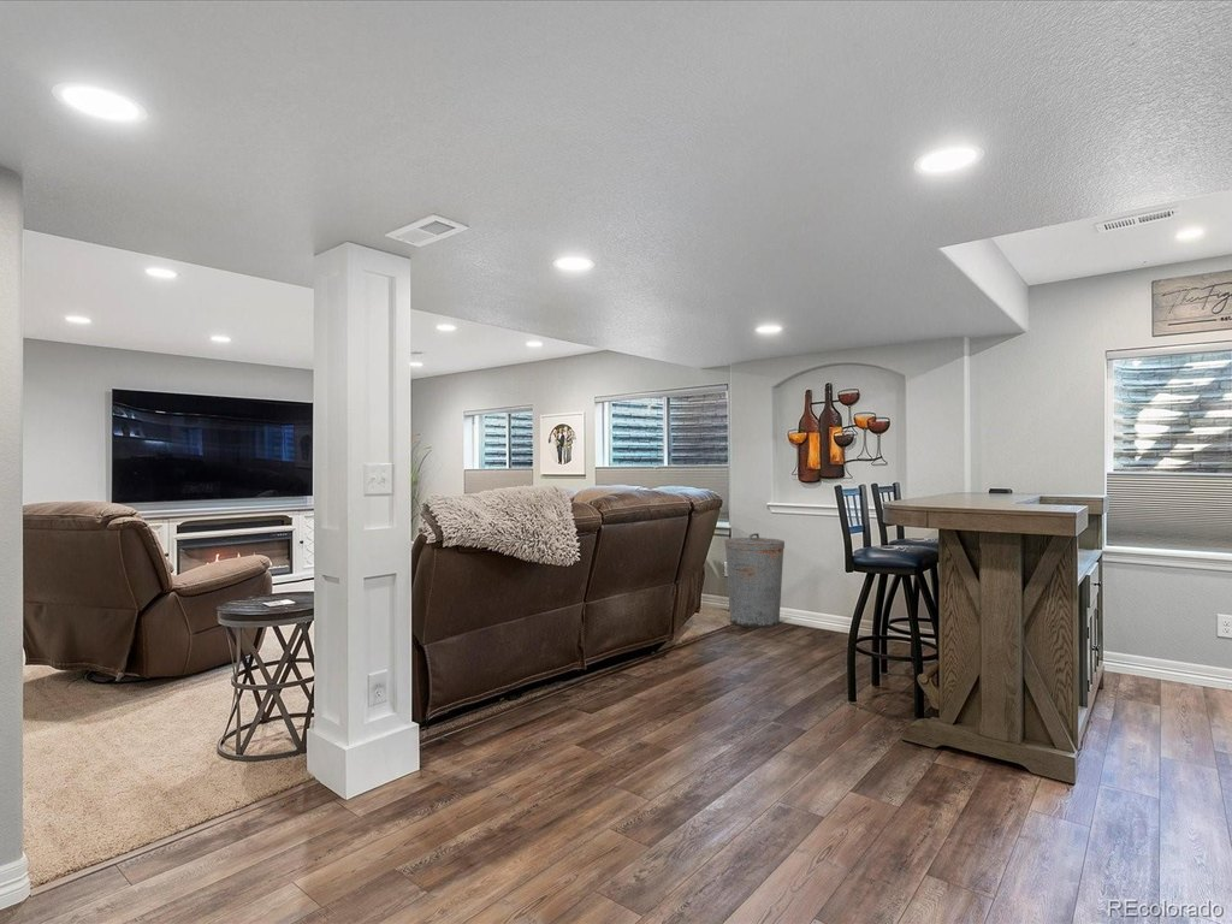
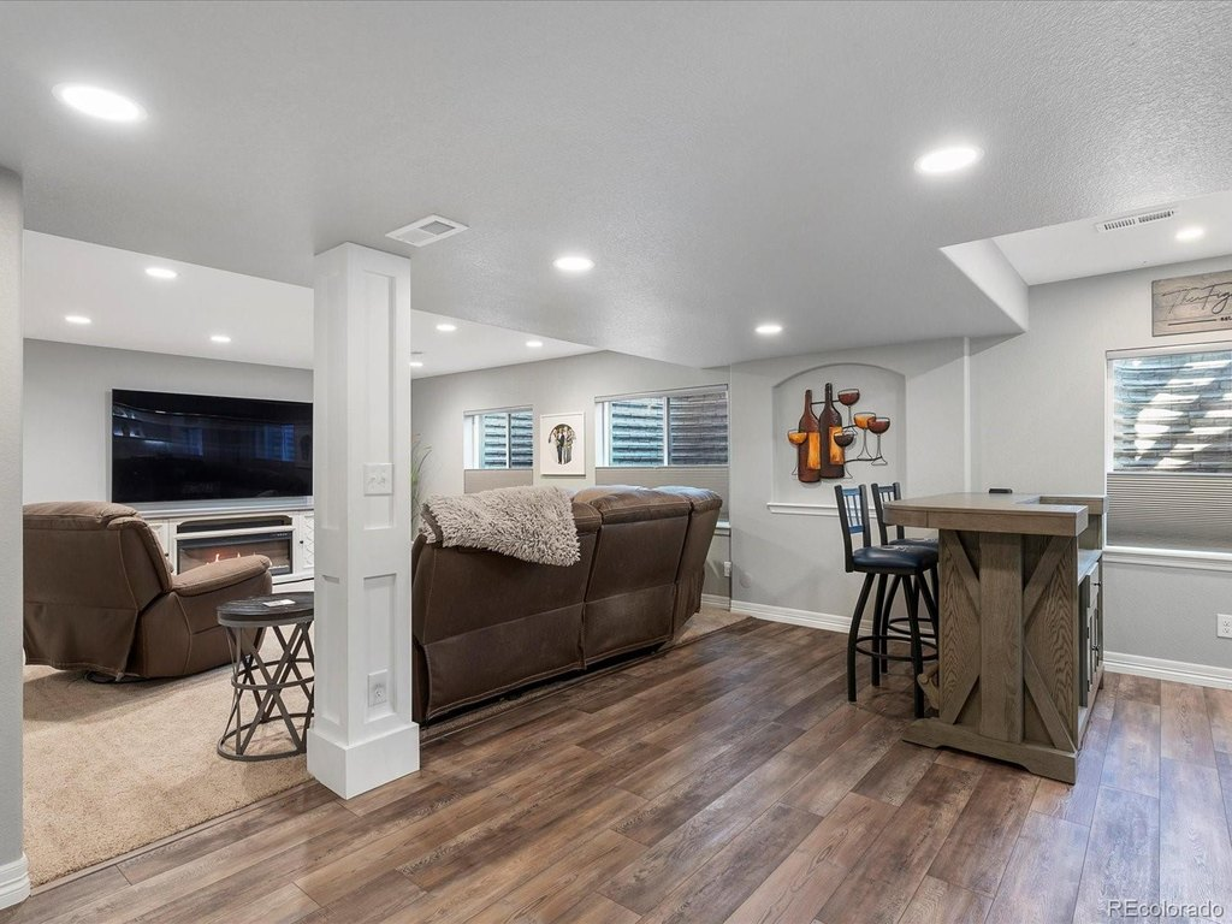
- trash can [724,532,786,629]
